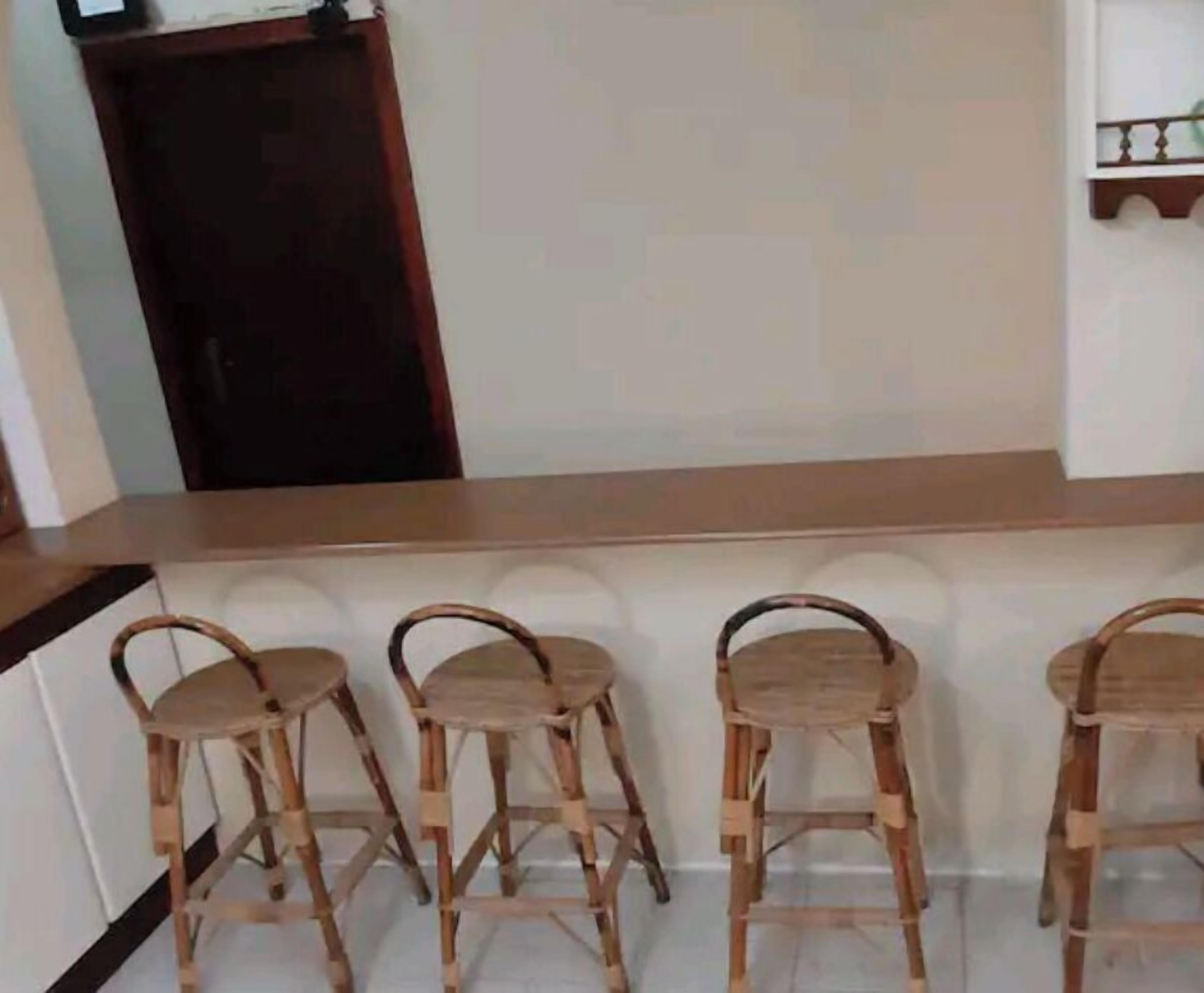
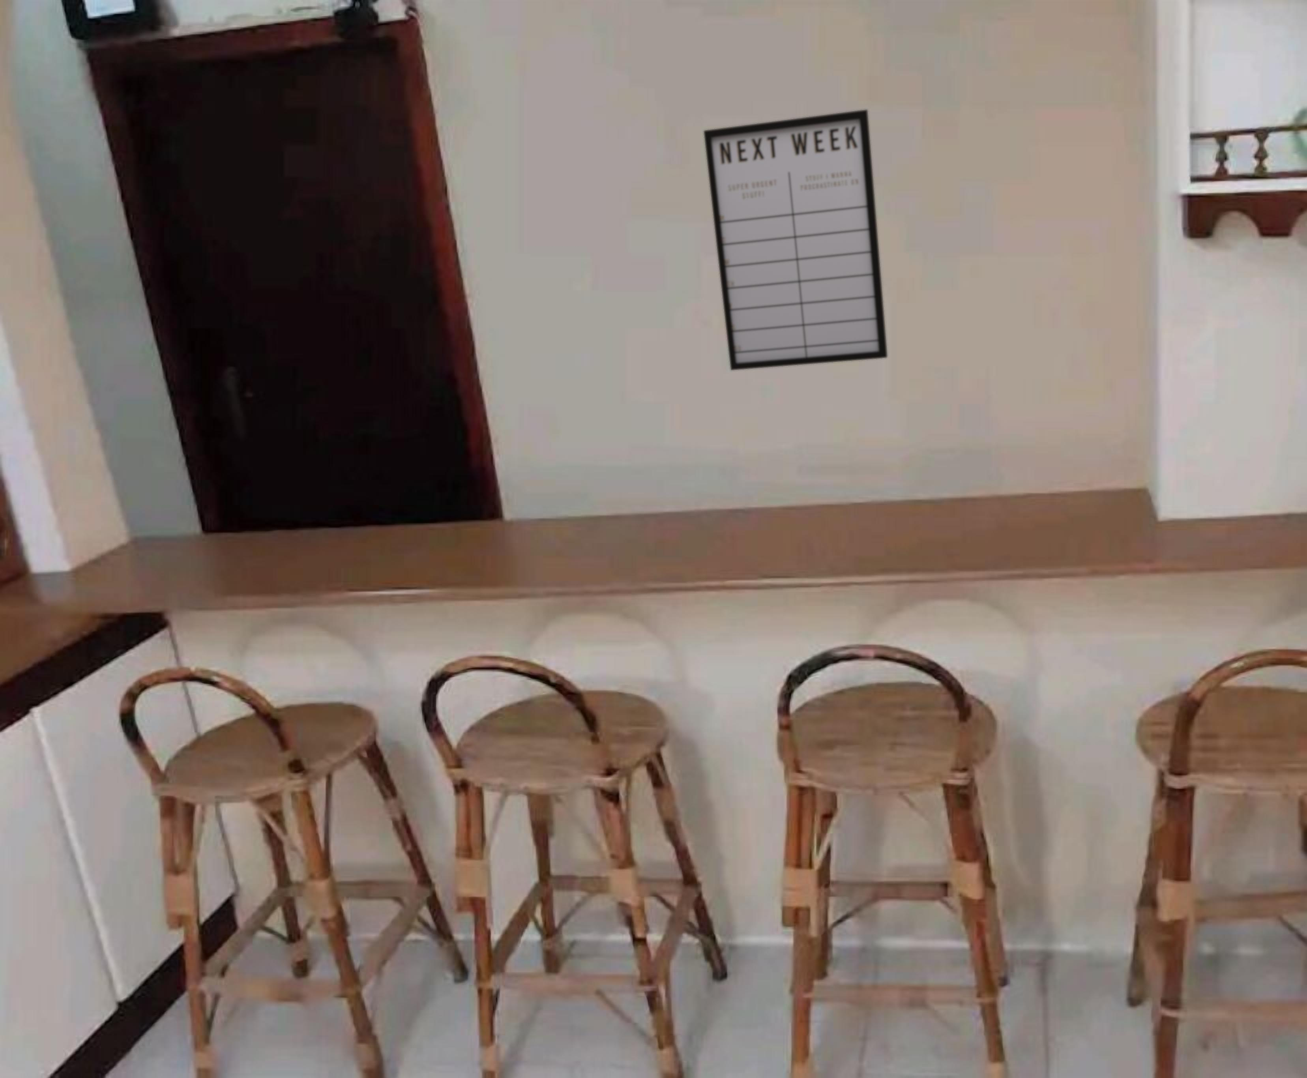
+ writing board [703,109,888,371]
